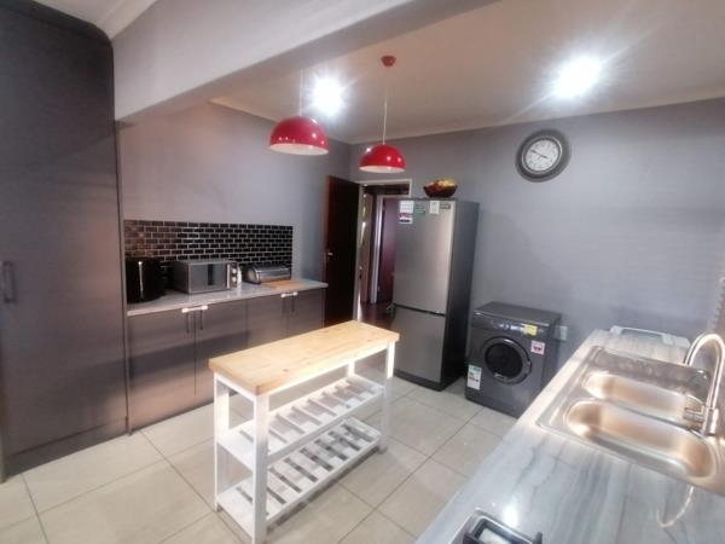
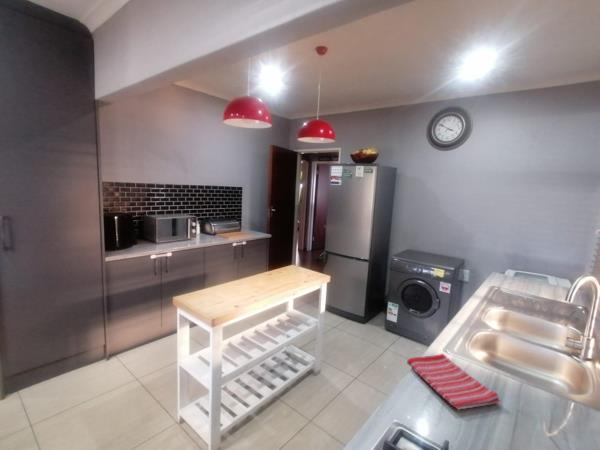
+ dish towel [406,353,501,411]
